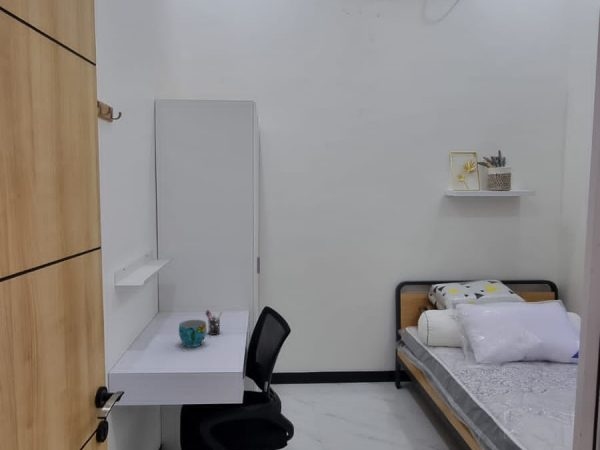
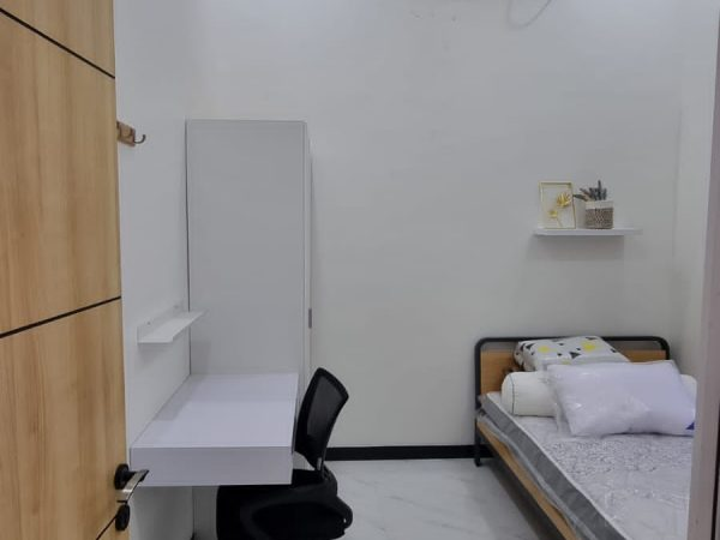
- cup [178,319,208,348]
- pen holder [204,309,223,336]
